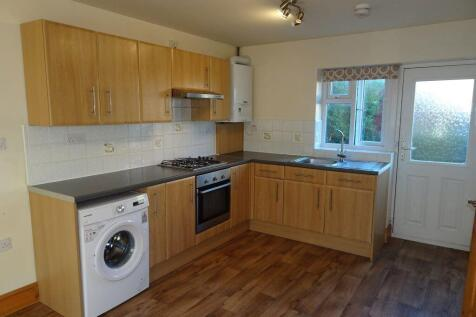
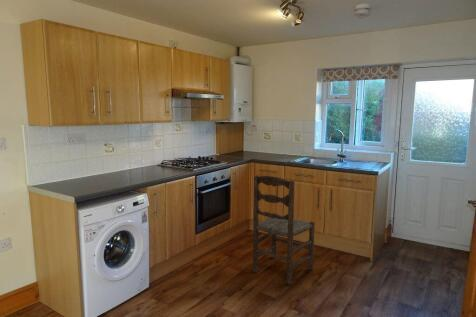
+ dining chair [252,175,316,285]
